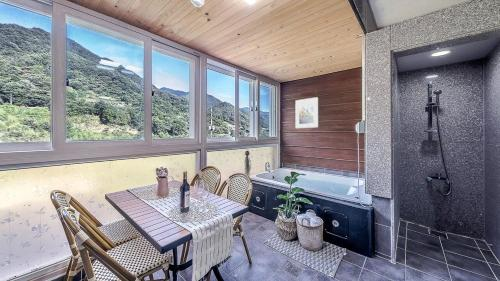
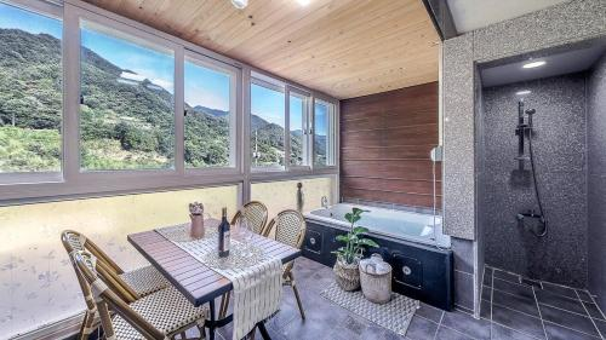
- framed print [294,96,319,129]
